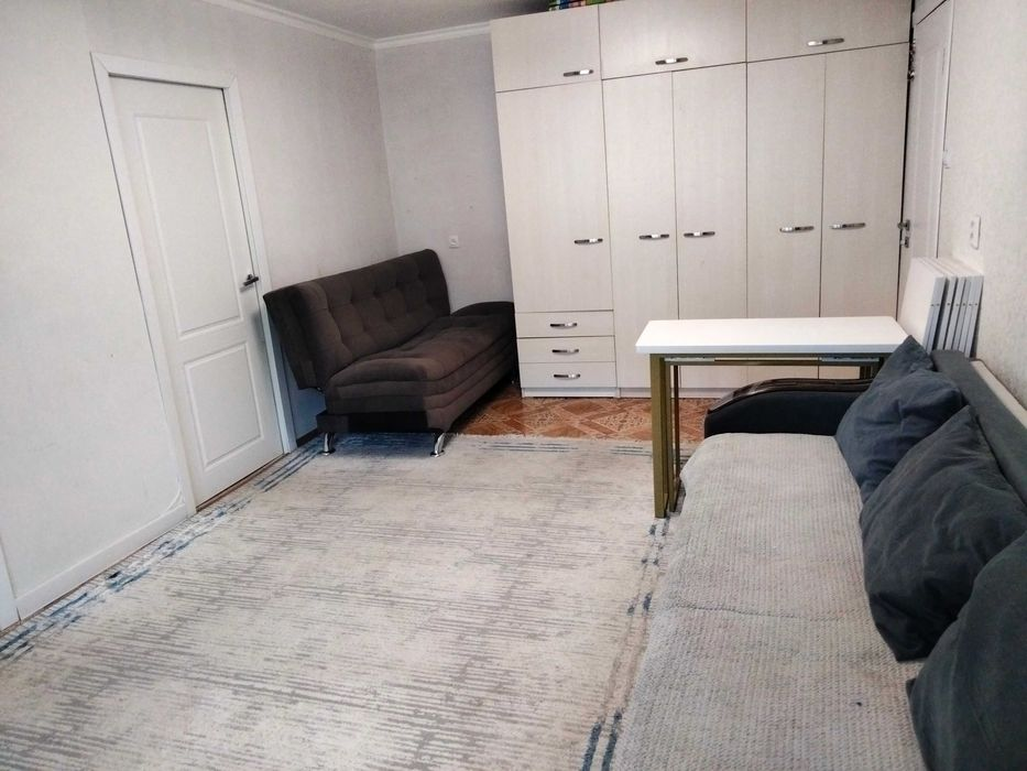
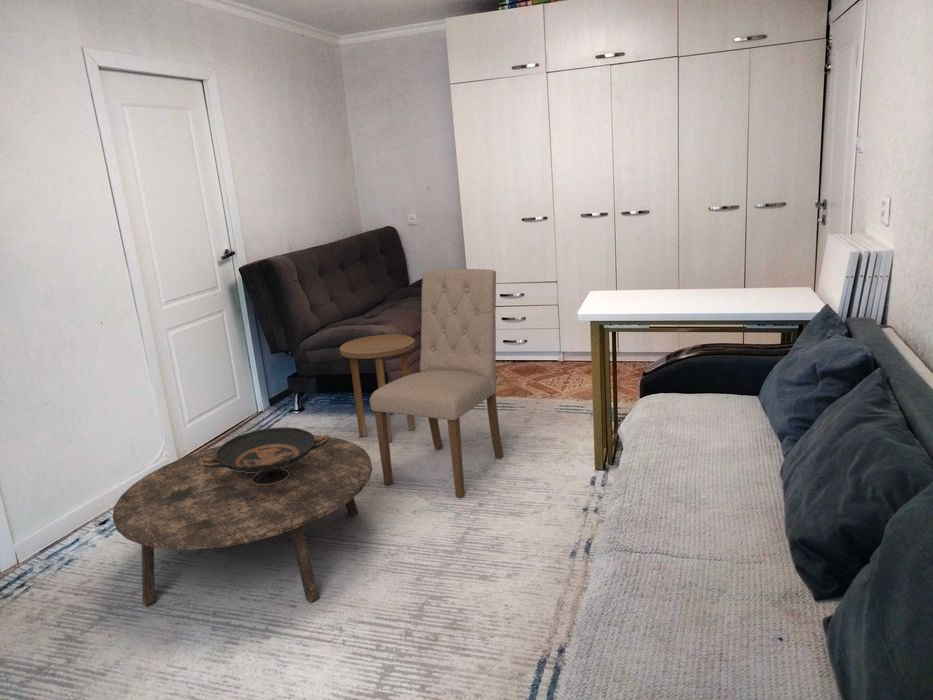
+ decorative bowl [199,426,330,485]
+ dining chair [369,268,504,499]
+ coffee table [112,434,373,607]
+ side table [339,334,416,443]
